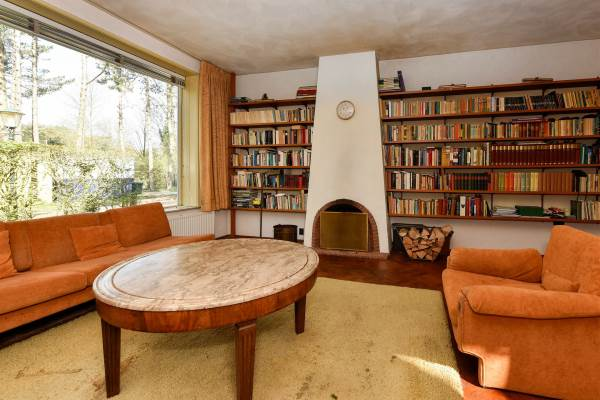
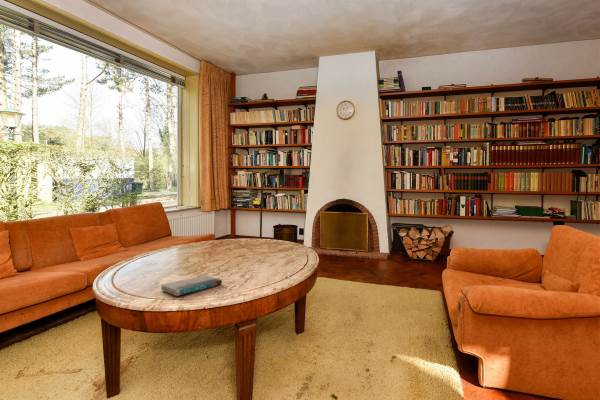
+ book [160,274,223,297]
